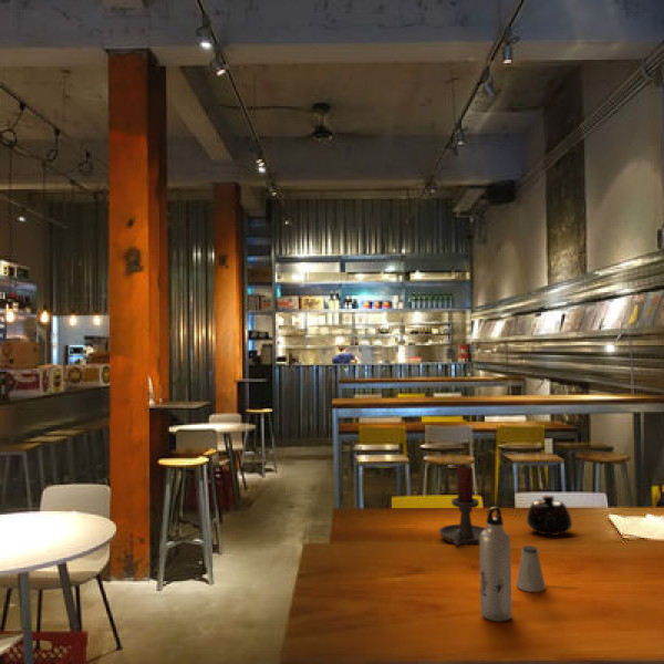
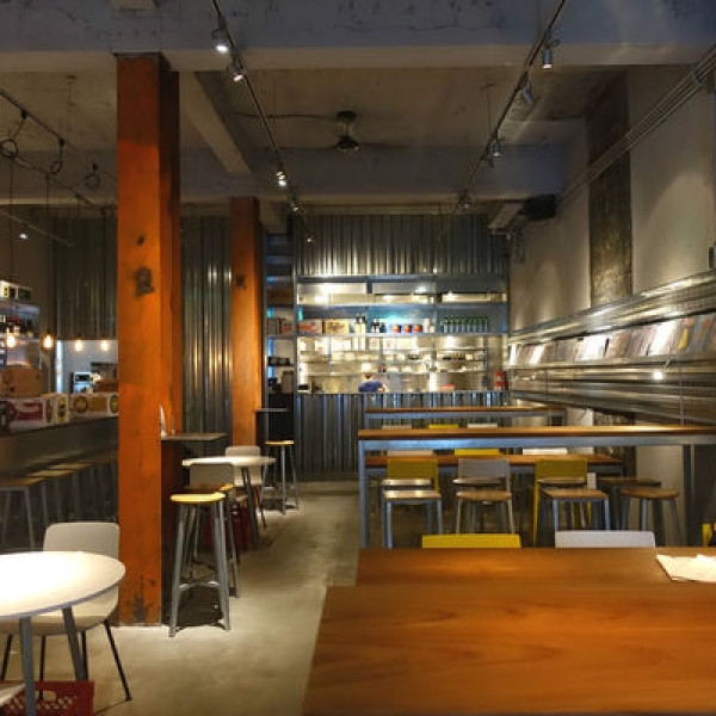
- teapot [526,494,573,537]
- saltshaker [515,544,547,593]
- water bottle [478,506,512,623]
- candle holder [438,464,486,547]
